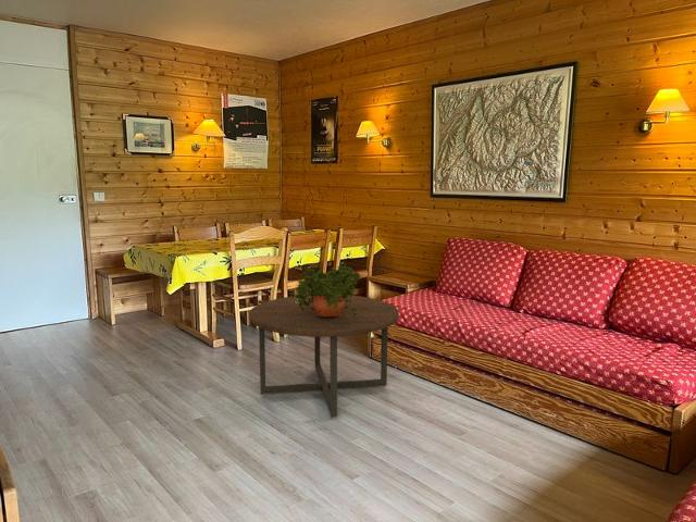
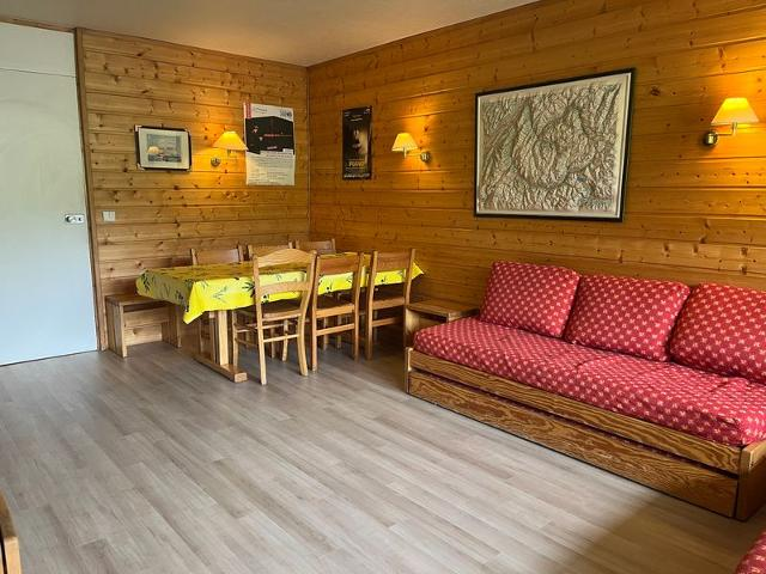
- coffee table [248,295,400,421]
- potted plant [289,260,362,316]
